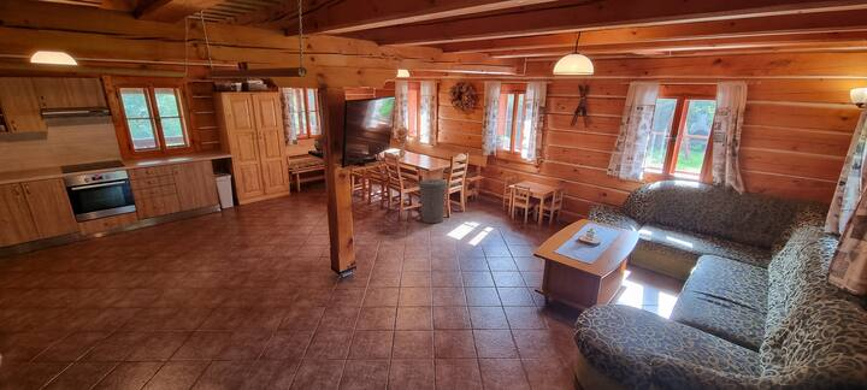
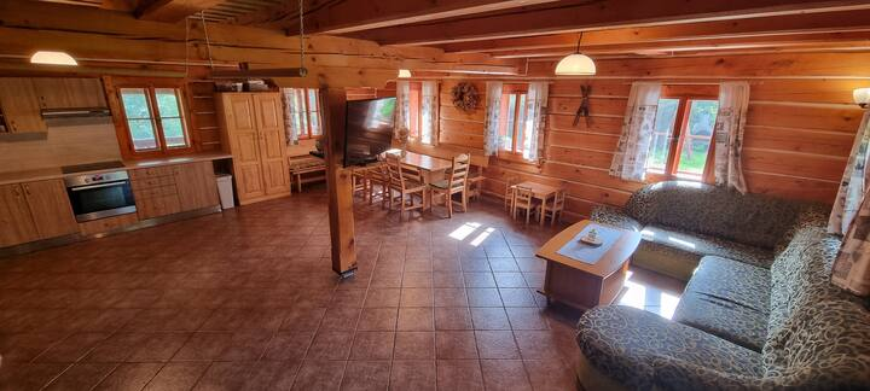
- trash can [418,178,448,224]
